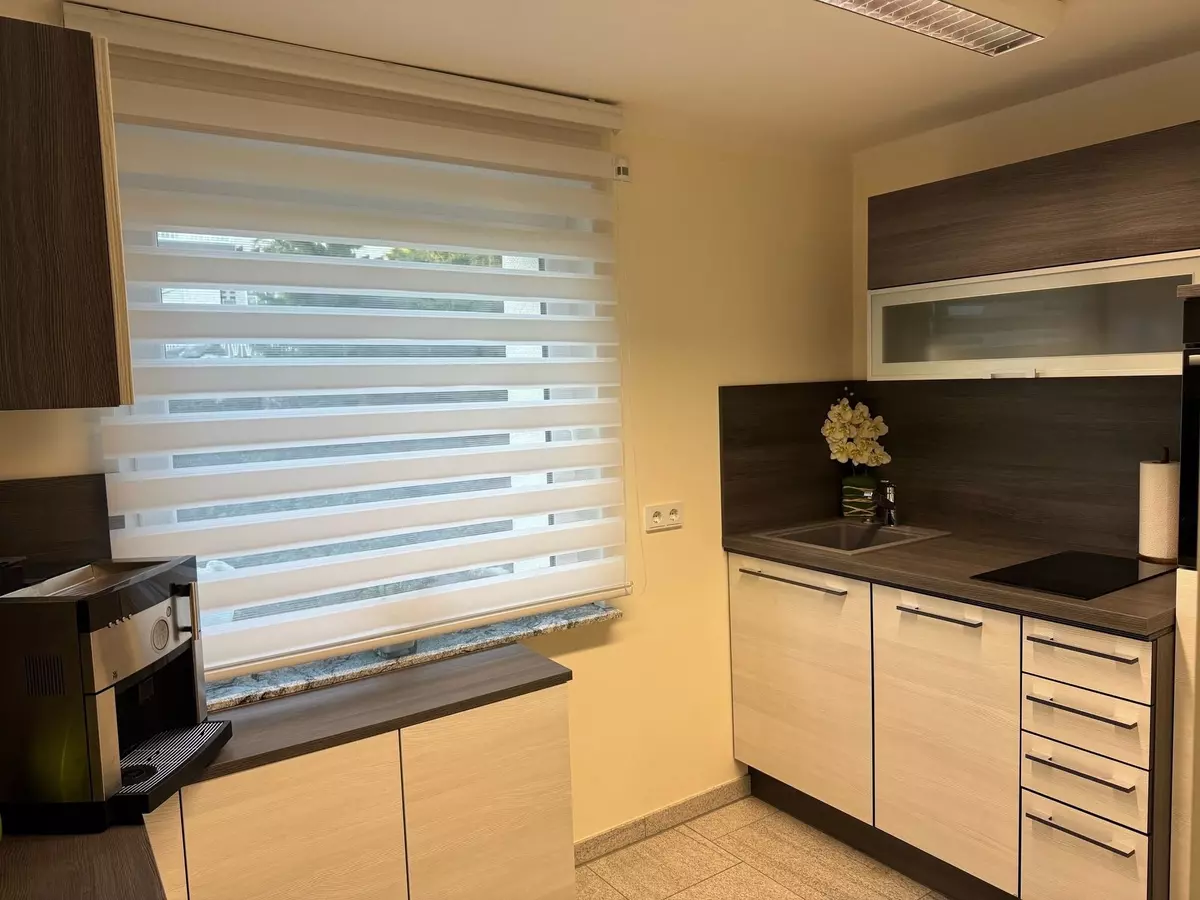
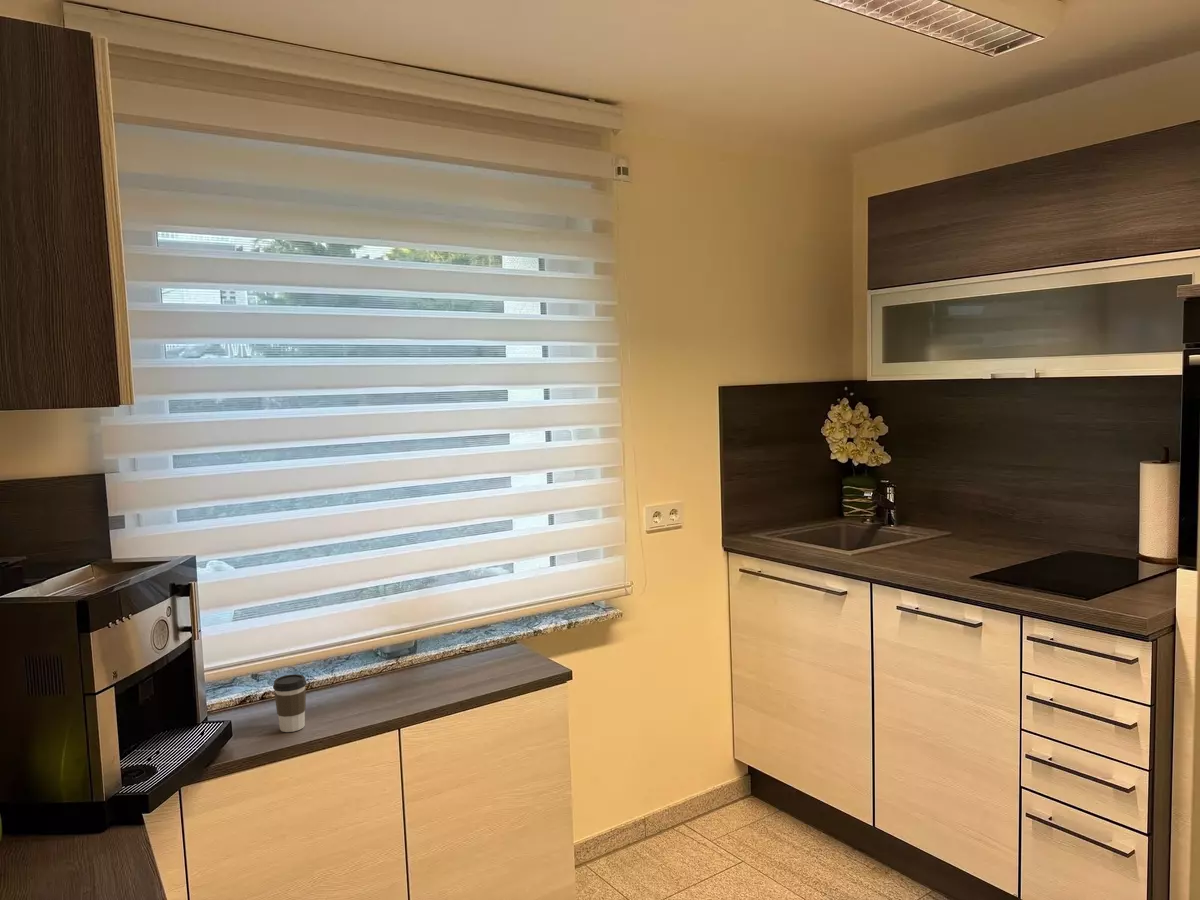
+ coffee cup [272,673,307,733]
